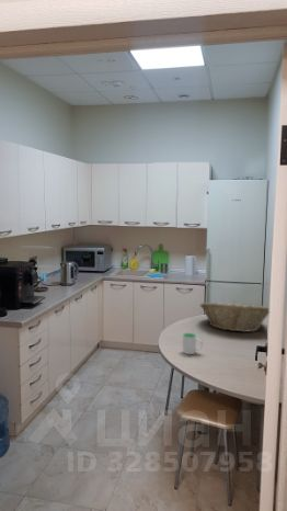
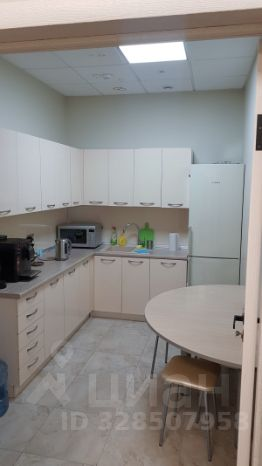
- mug [182,332,204,355]
- fruit basket [199,302,269,333]
